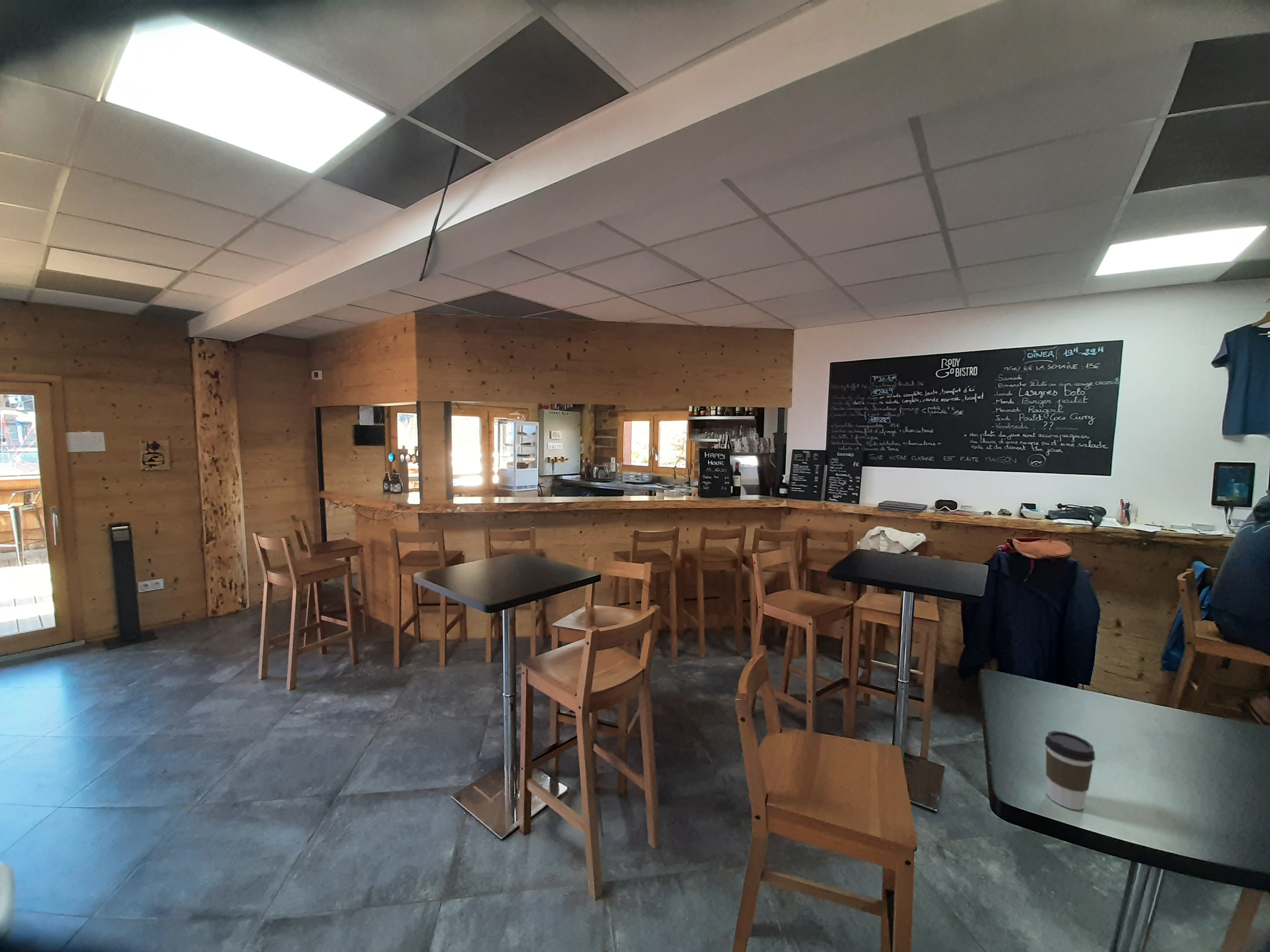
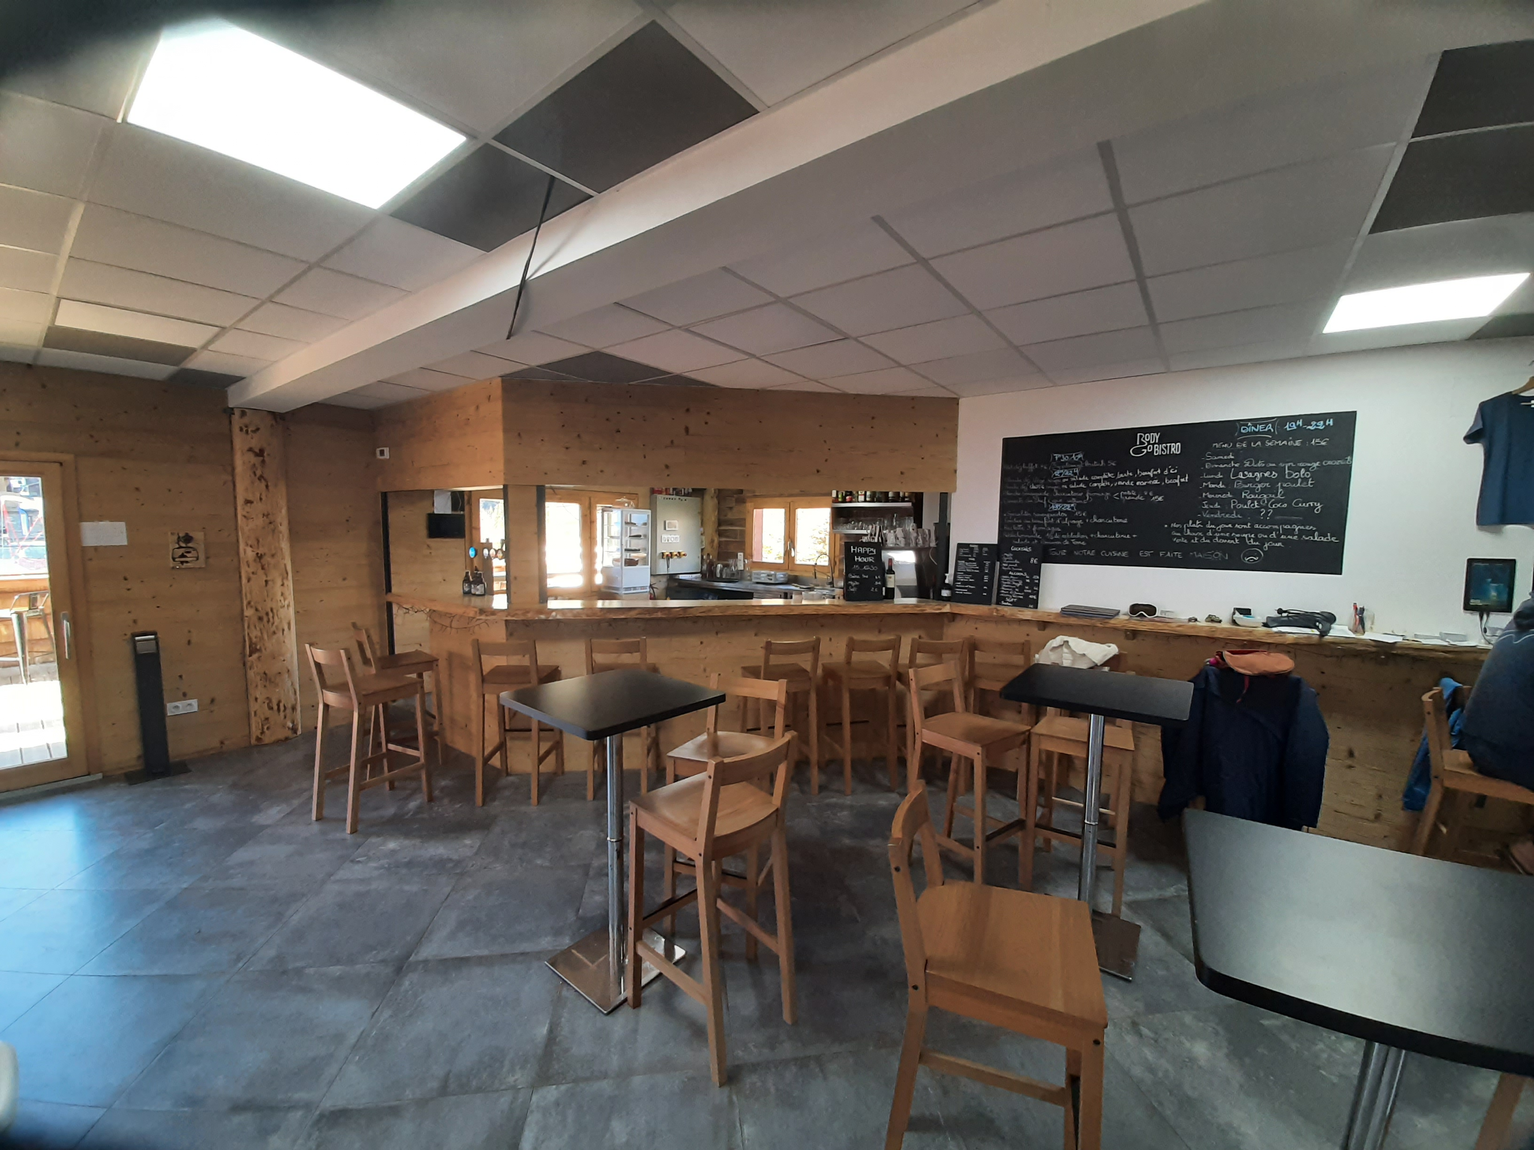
- coffee cup [1044,730,1095,810]
